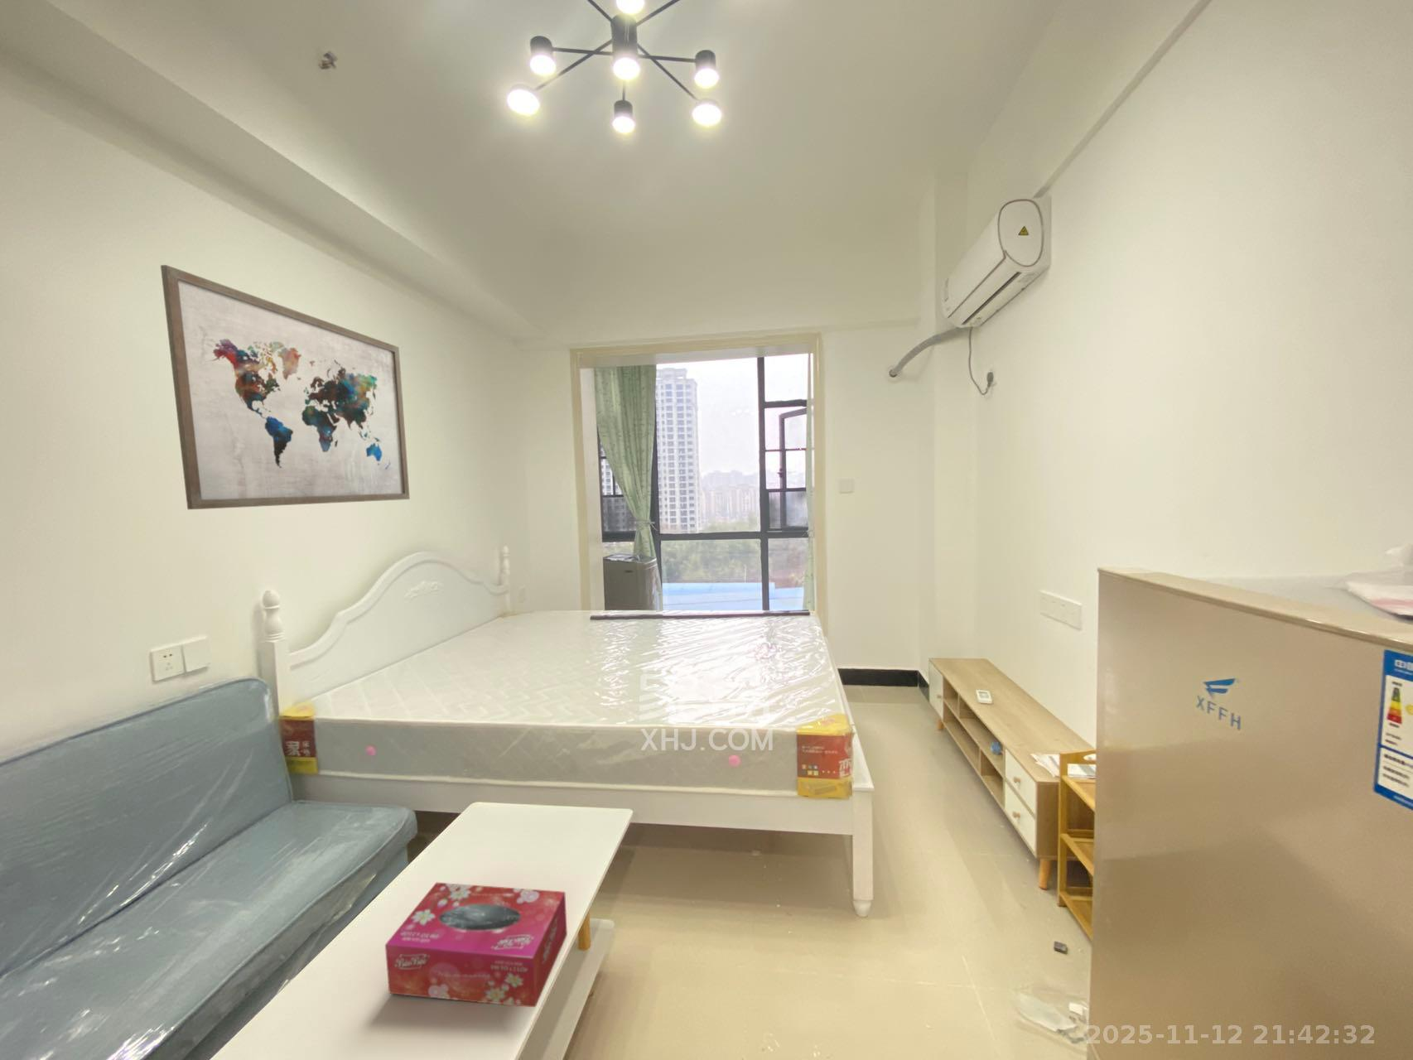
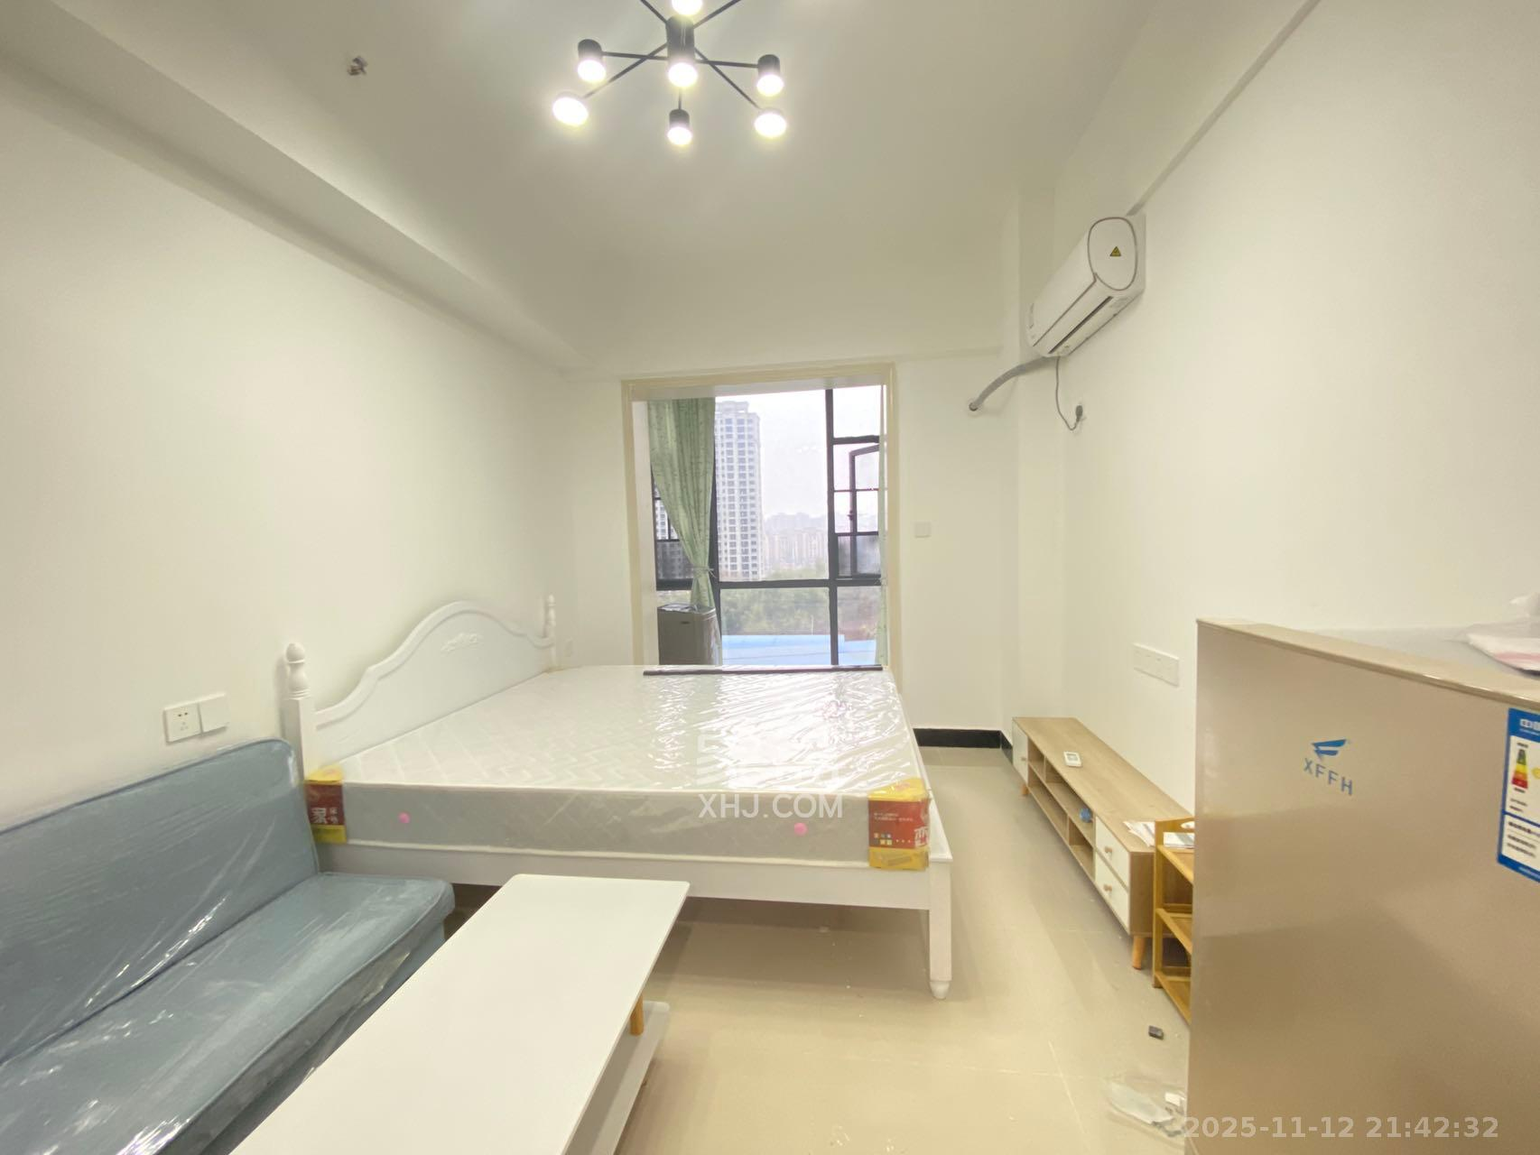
- wall art [160,264,411,510]
- tissue box [384,882,568,1008]
